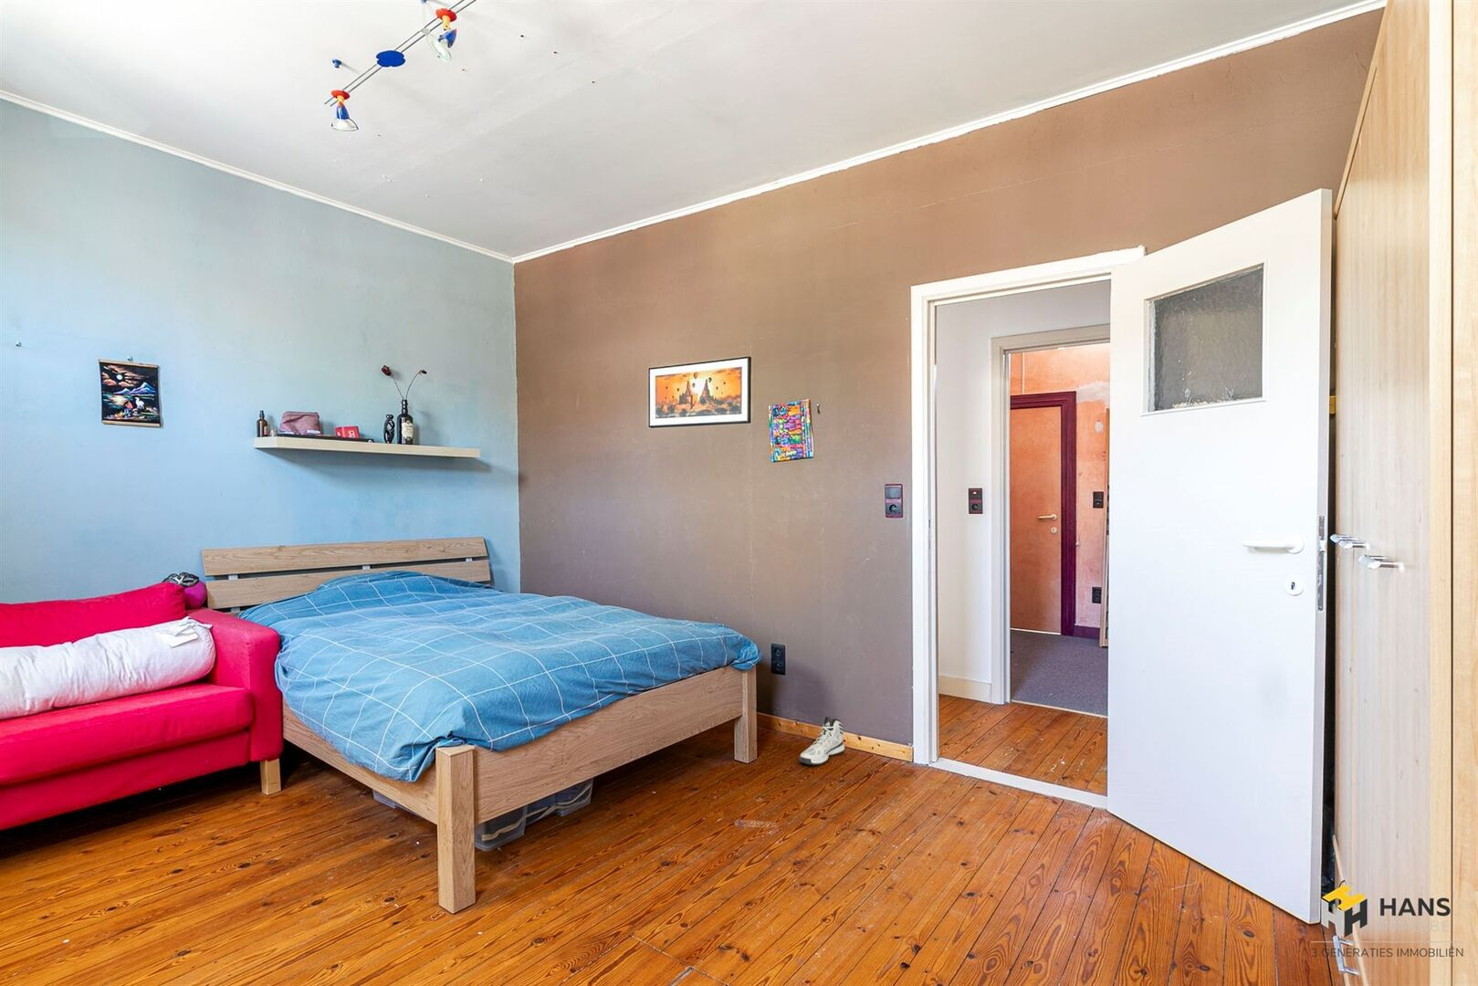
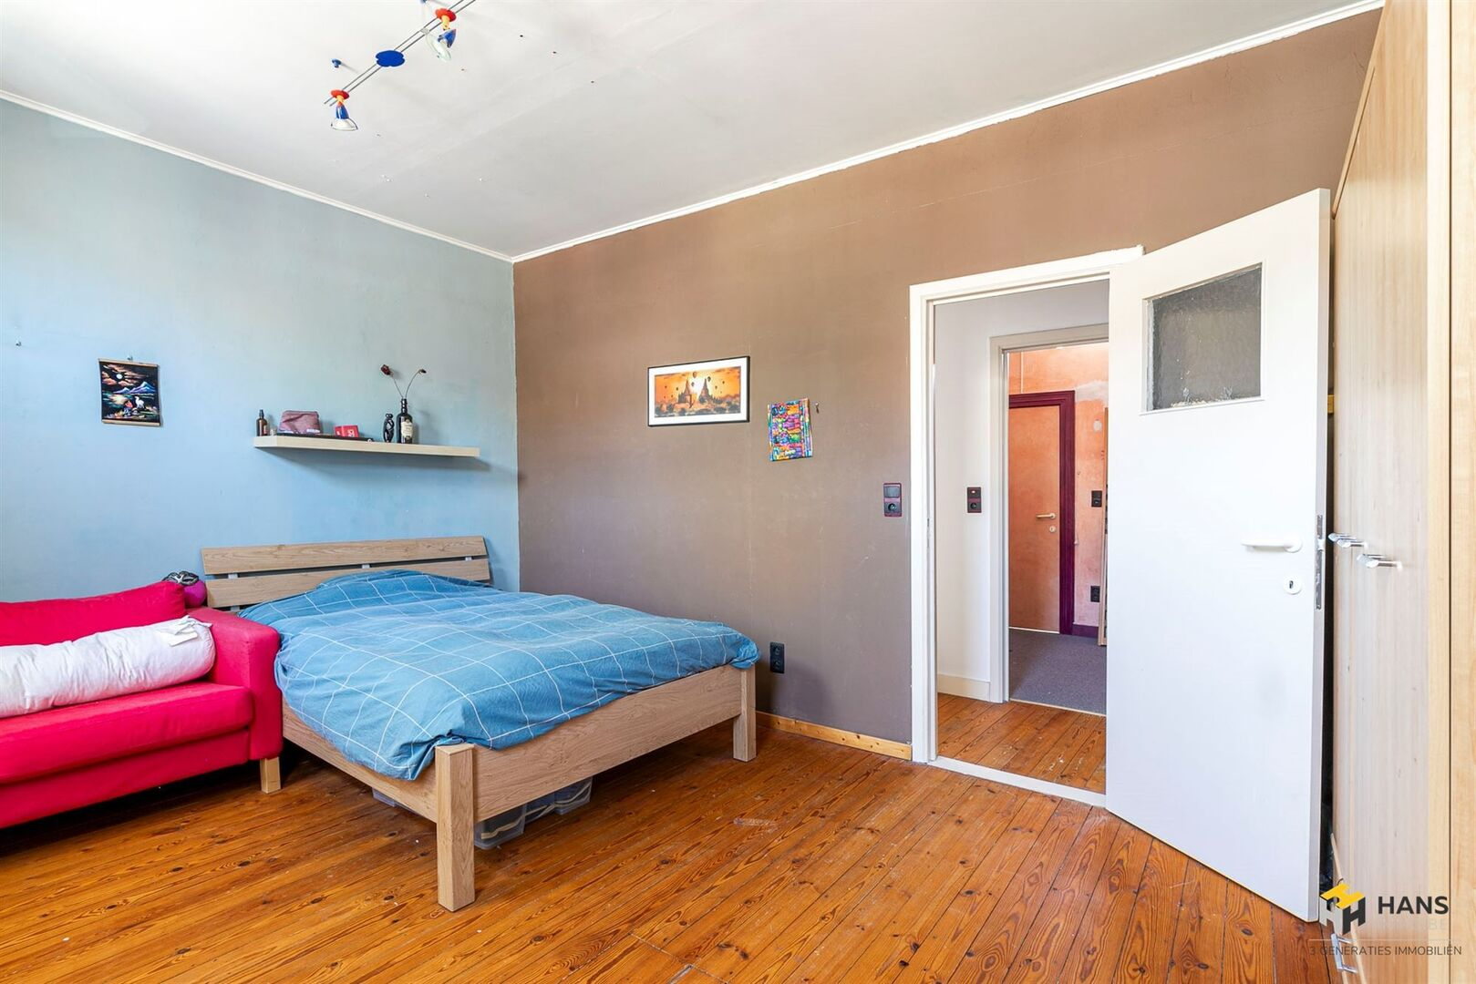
- sneaker [798,715,845,766]
